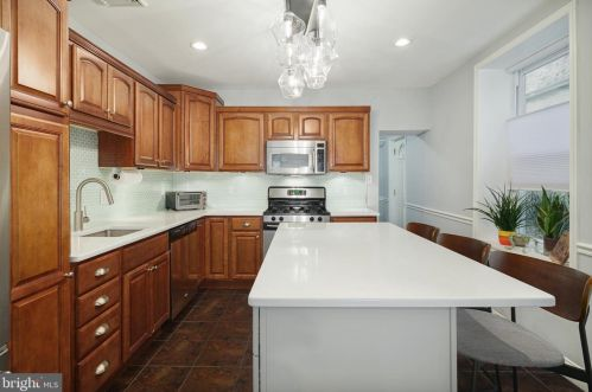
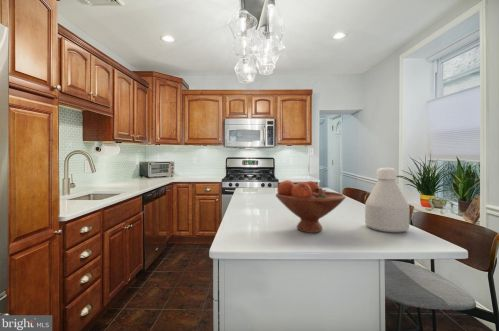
+ bottle [364,167,410,233]
+ fruit bowl [275,179,347,234]
